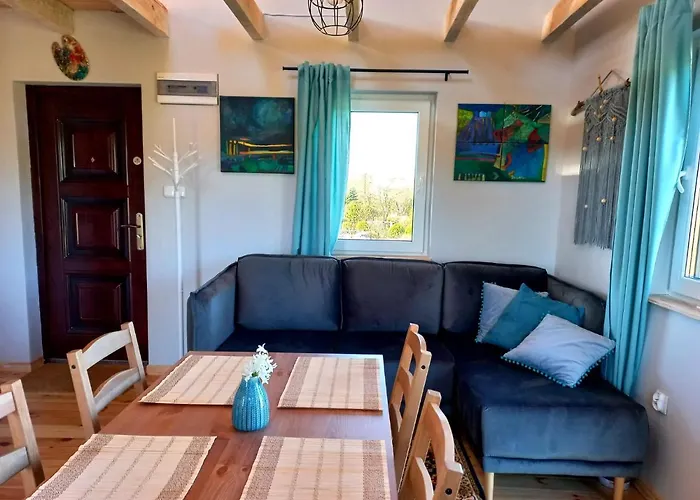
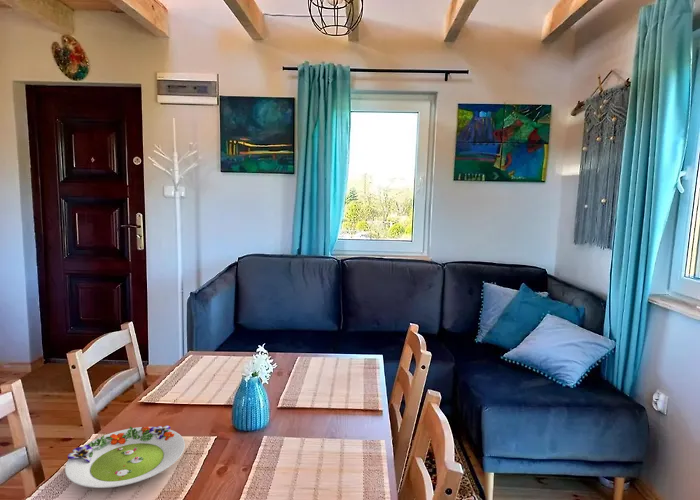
+ salad plate [64,425,186,489]
